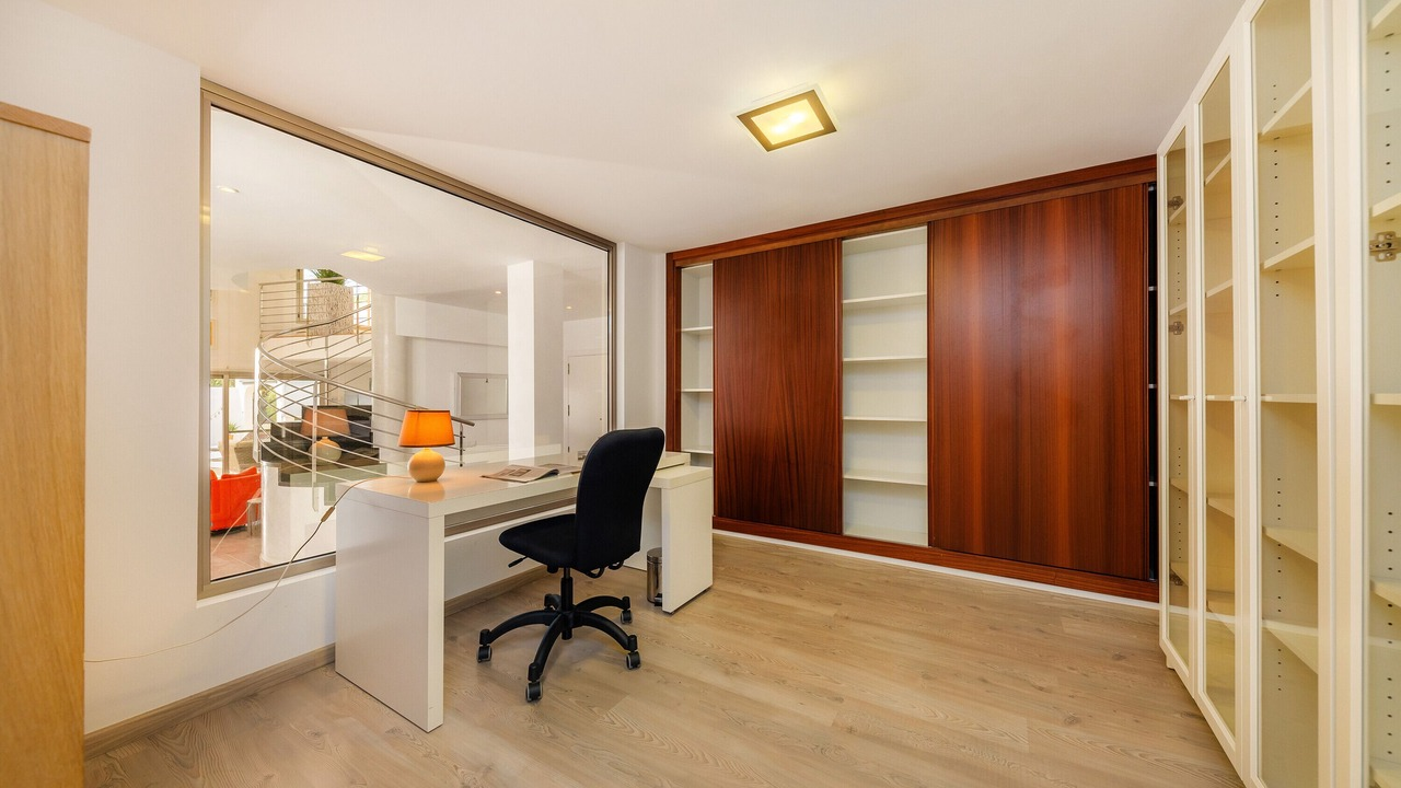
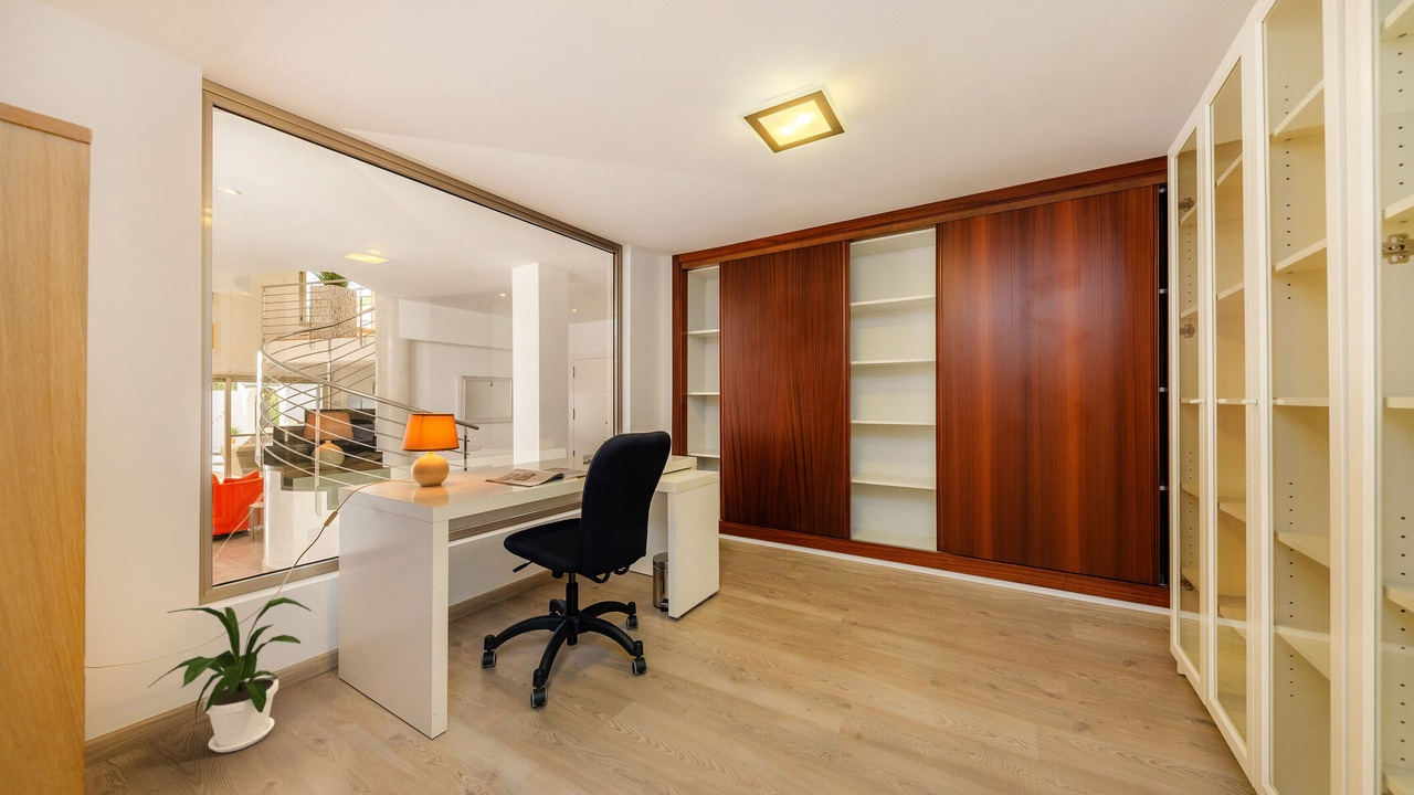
+ house plant [147,596,313,753]
